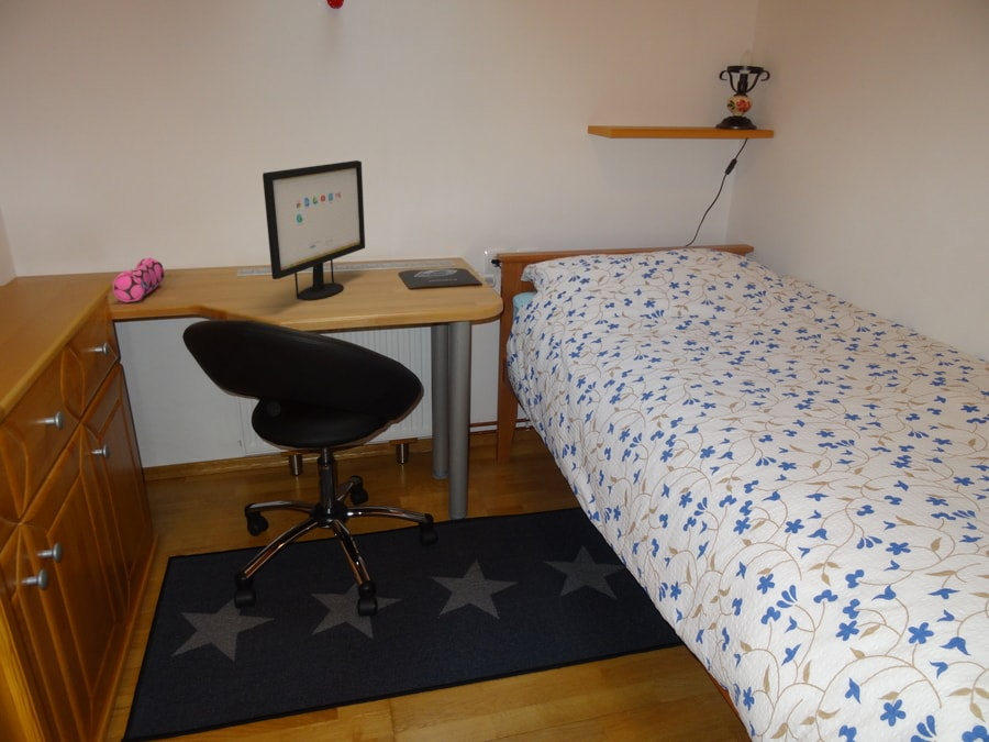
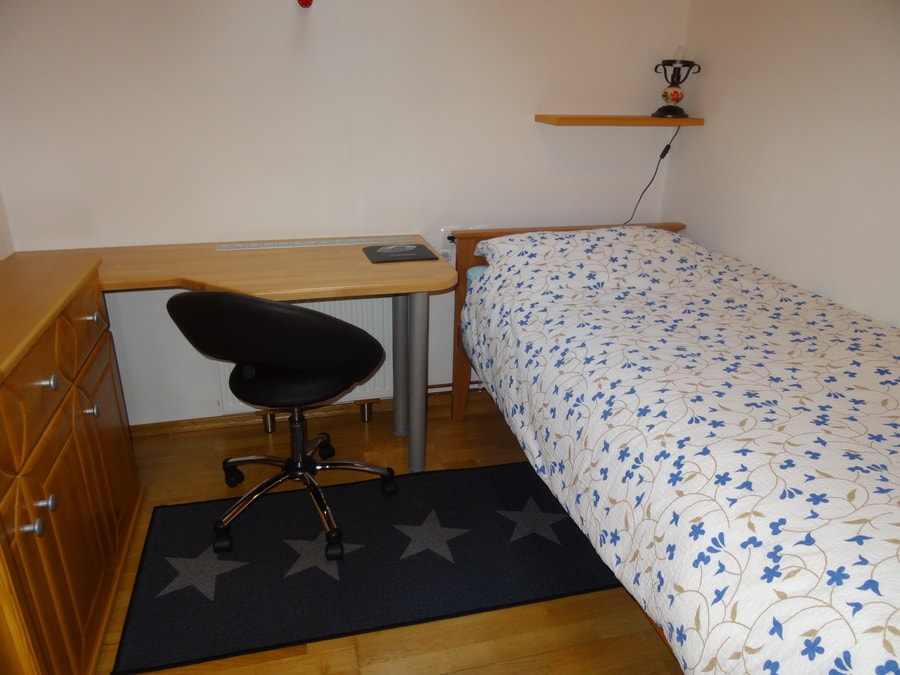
- computer monitor [262,159,366,300]
- pencil case [112,257,165,303]
